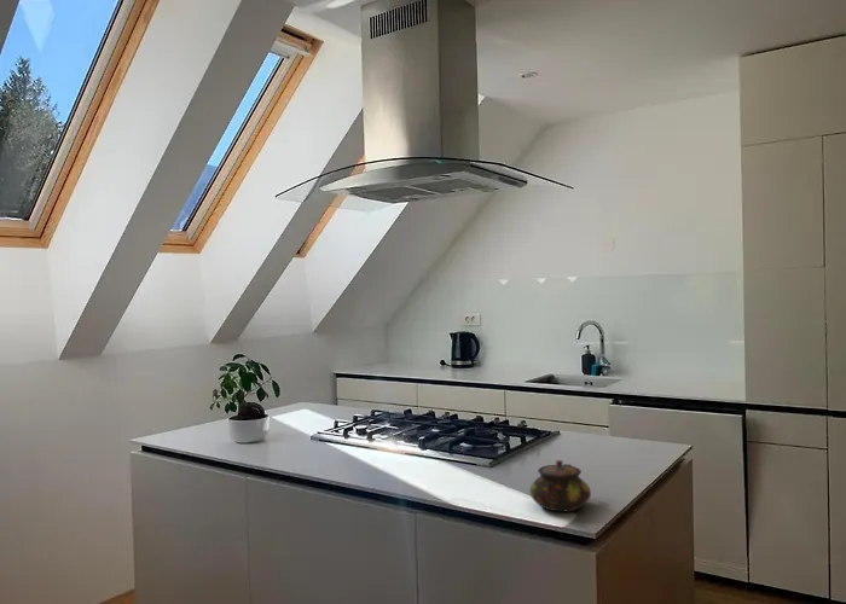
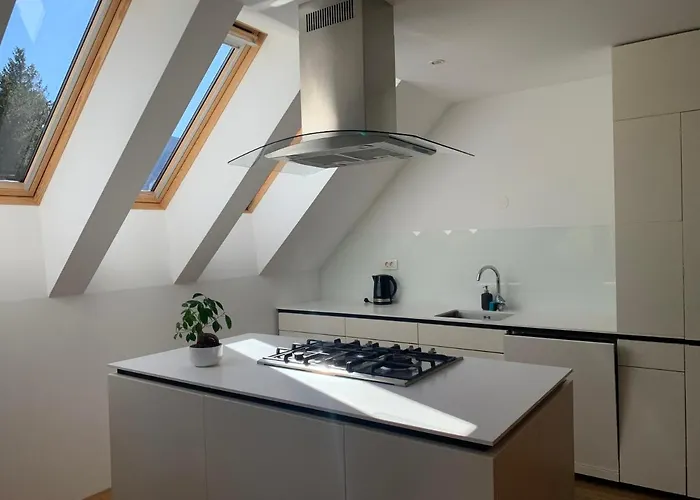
- teapot [528,459,592,513]
